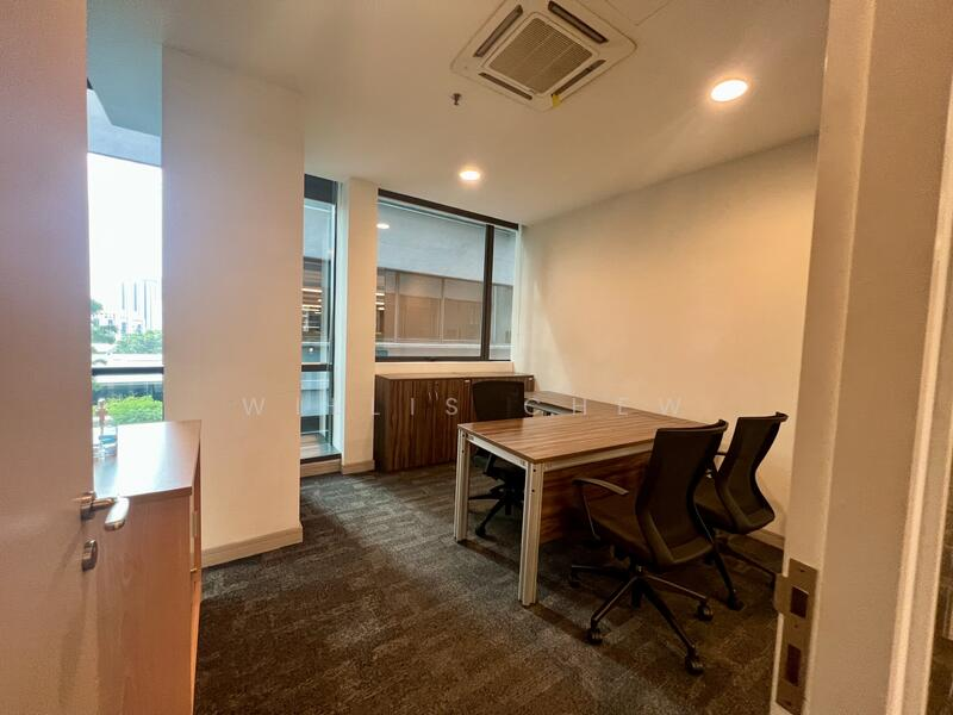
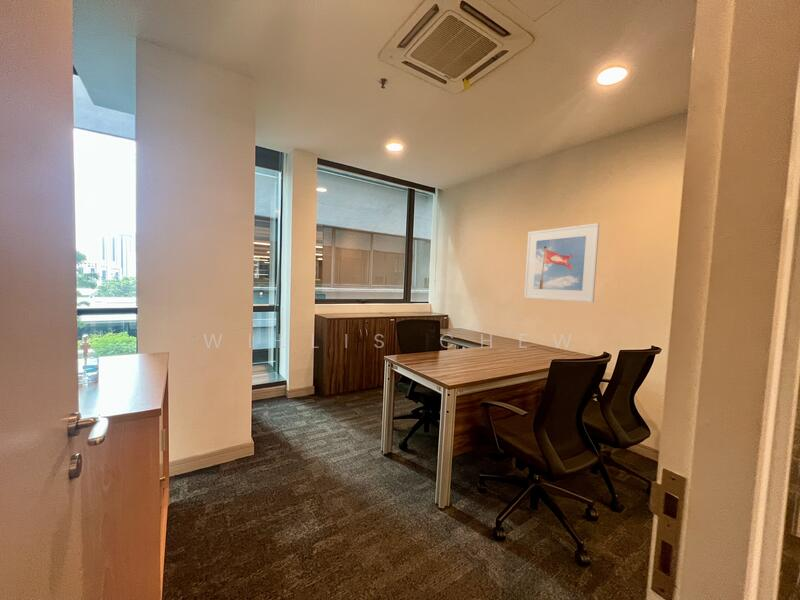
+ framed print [523,222,600,303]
